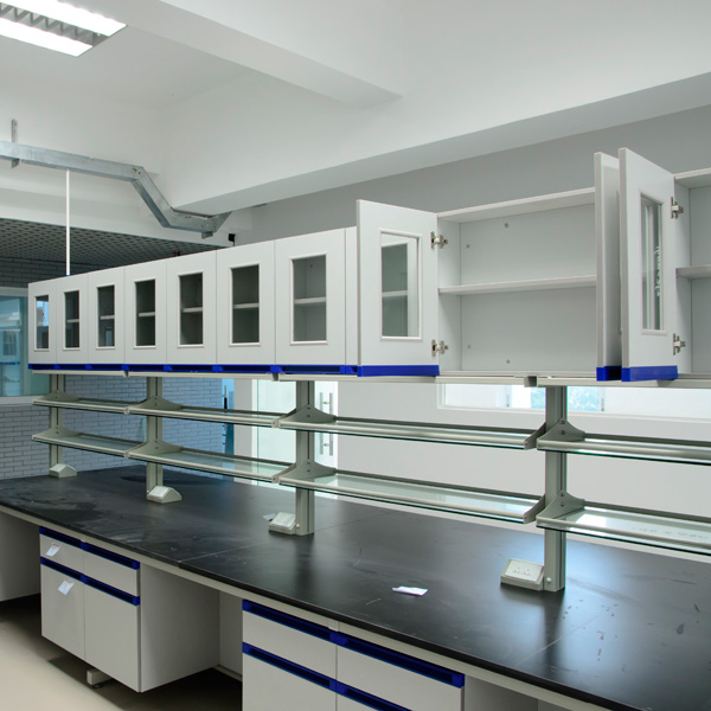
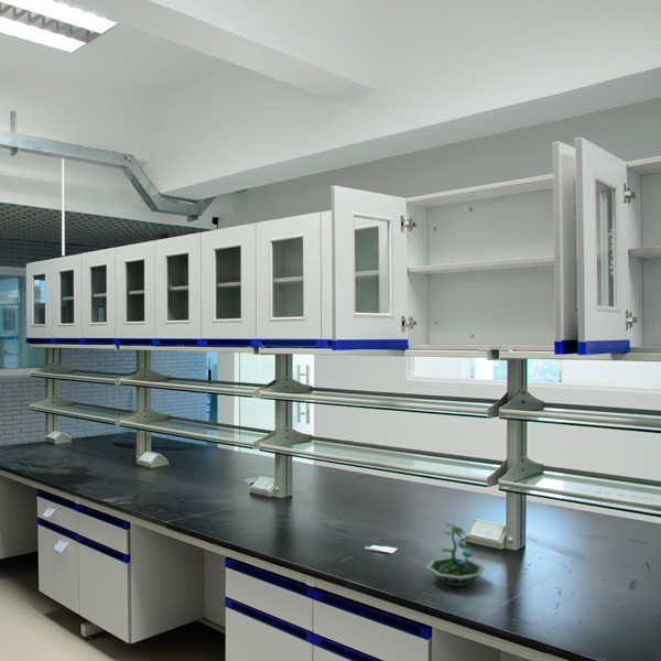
+ terrarium [425,522,486,587]
